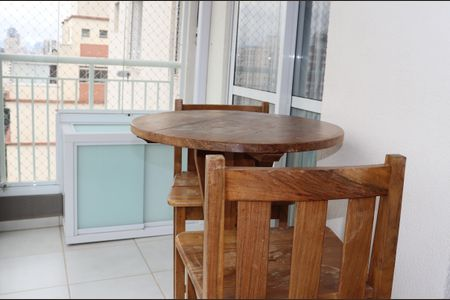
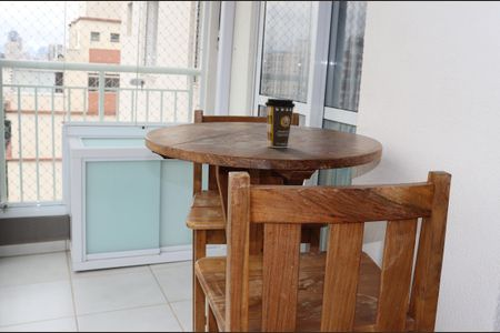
+ coffee cup [263,98,296,149]
